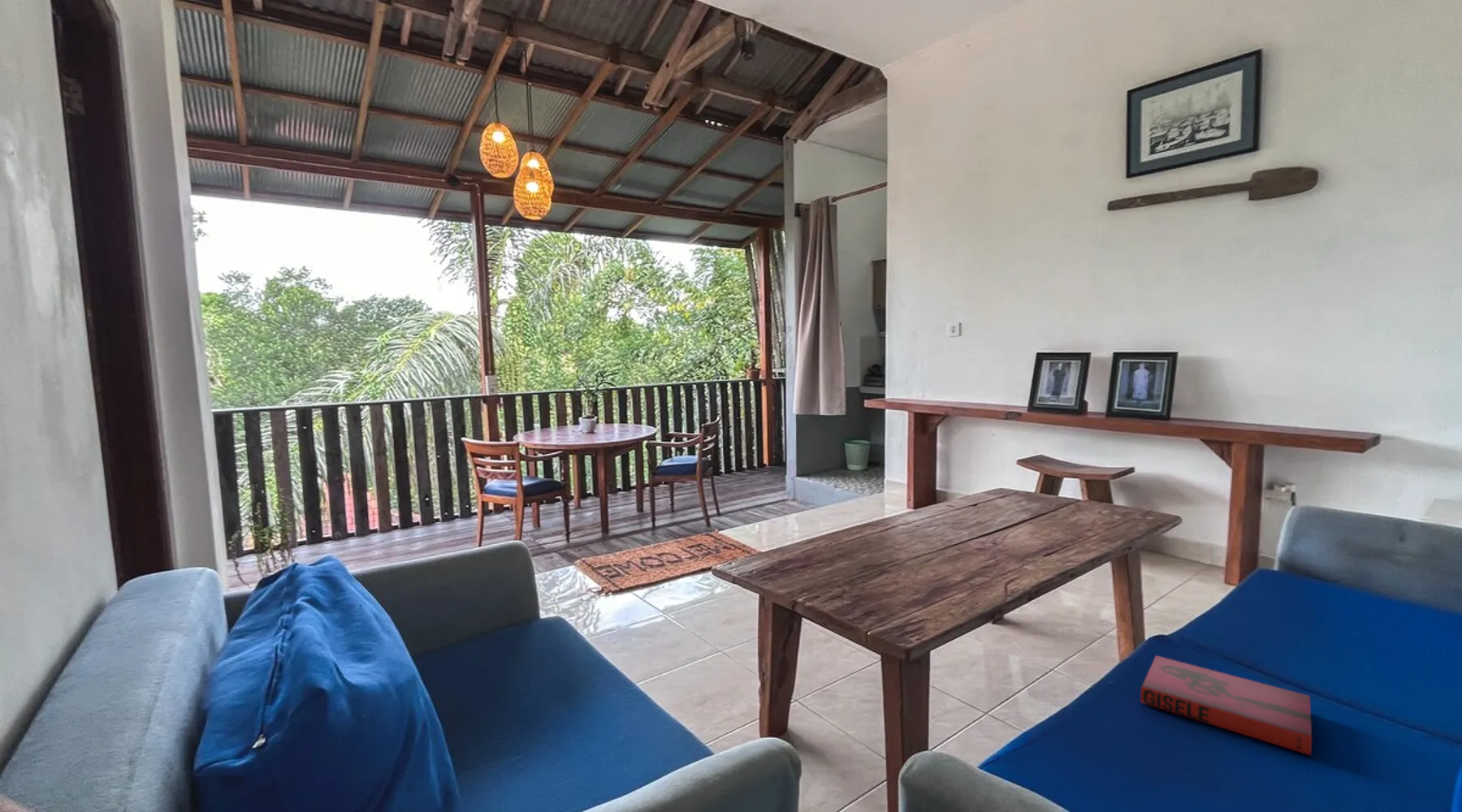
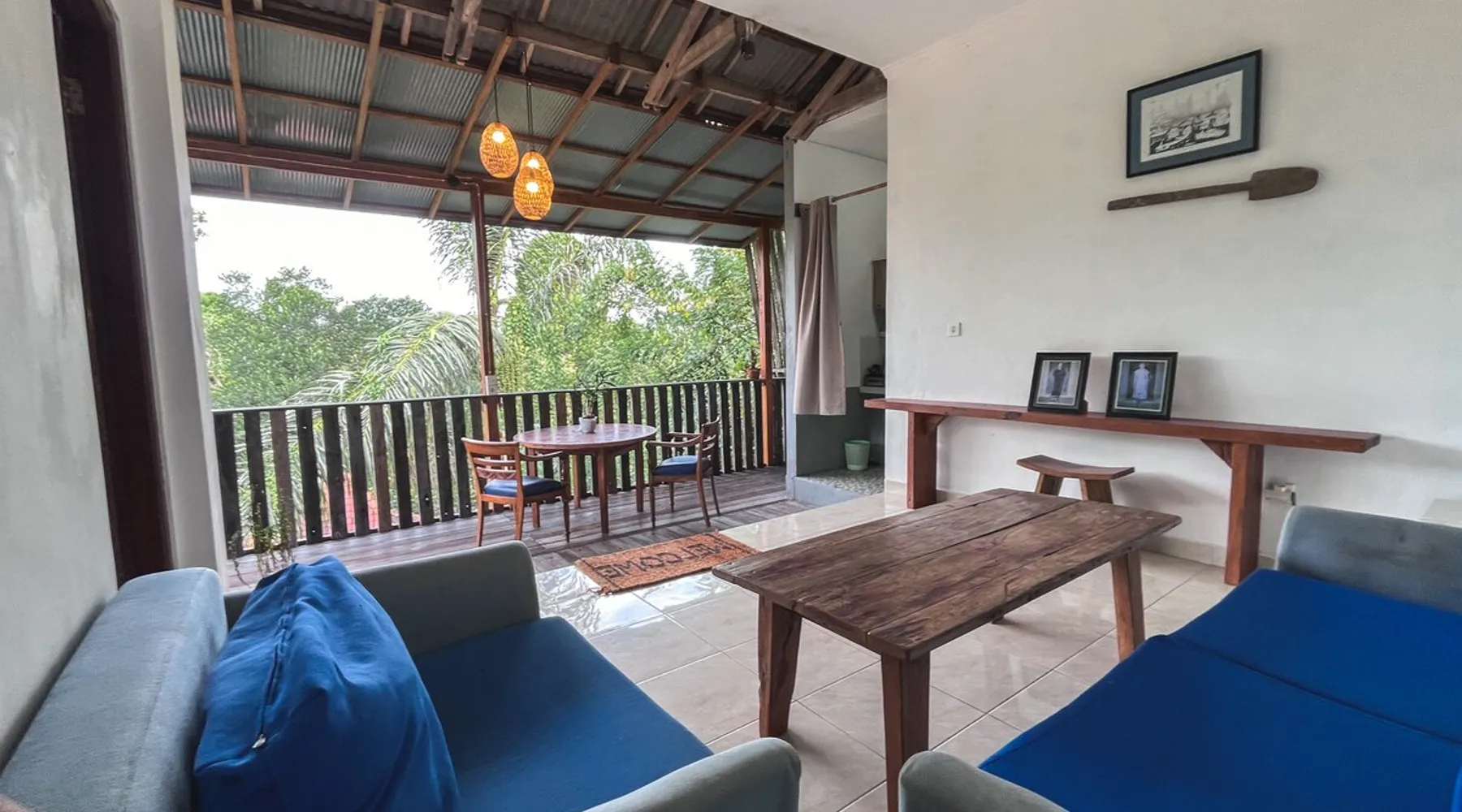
- hardback book [1140,654,1313,756]
